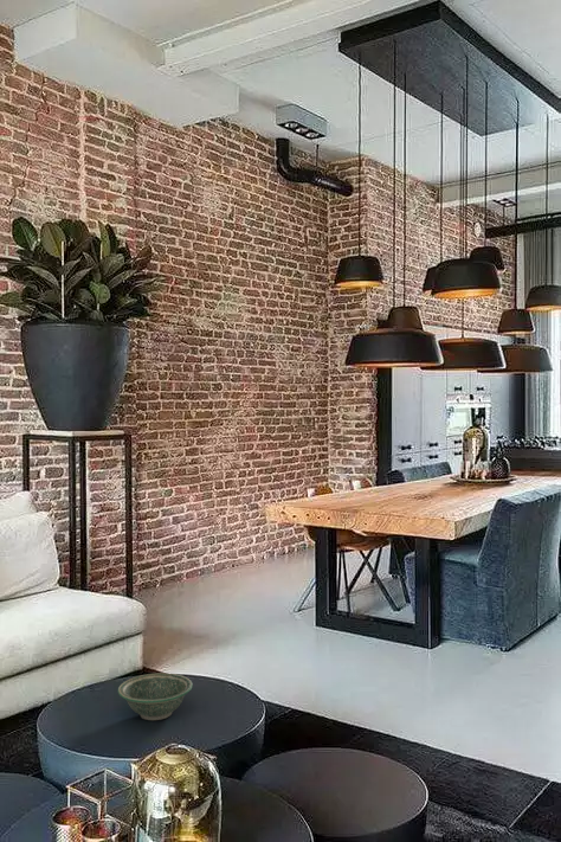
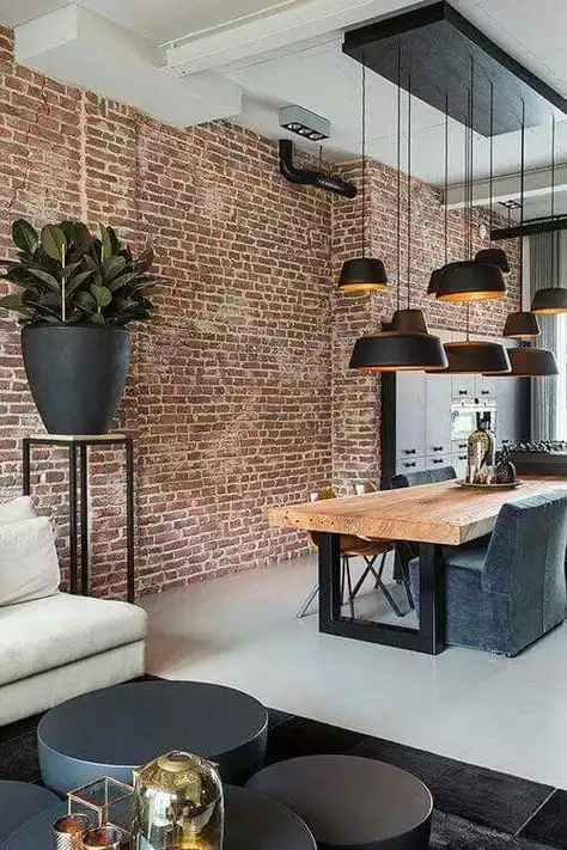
- bowl [117,671,194,721]
